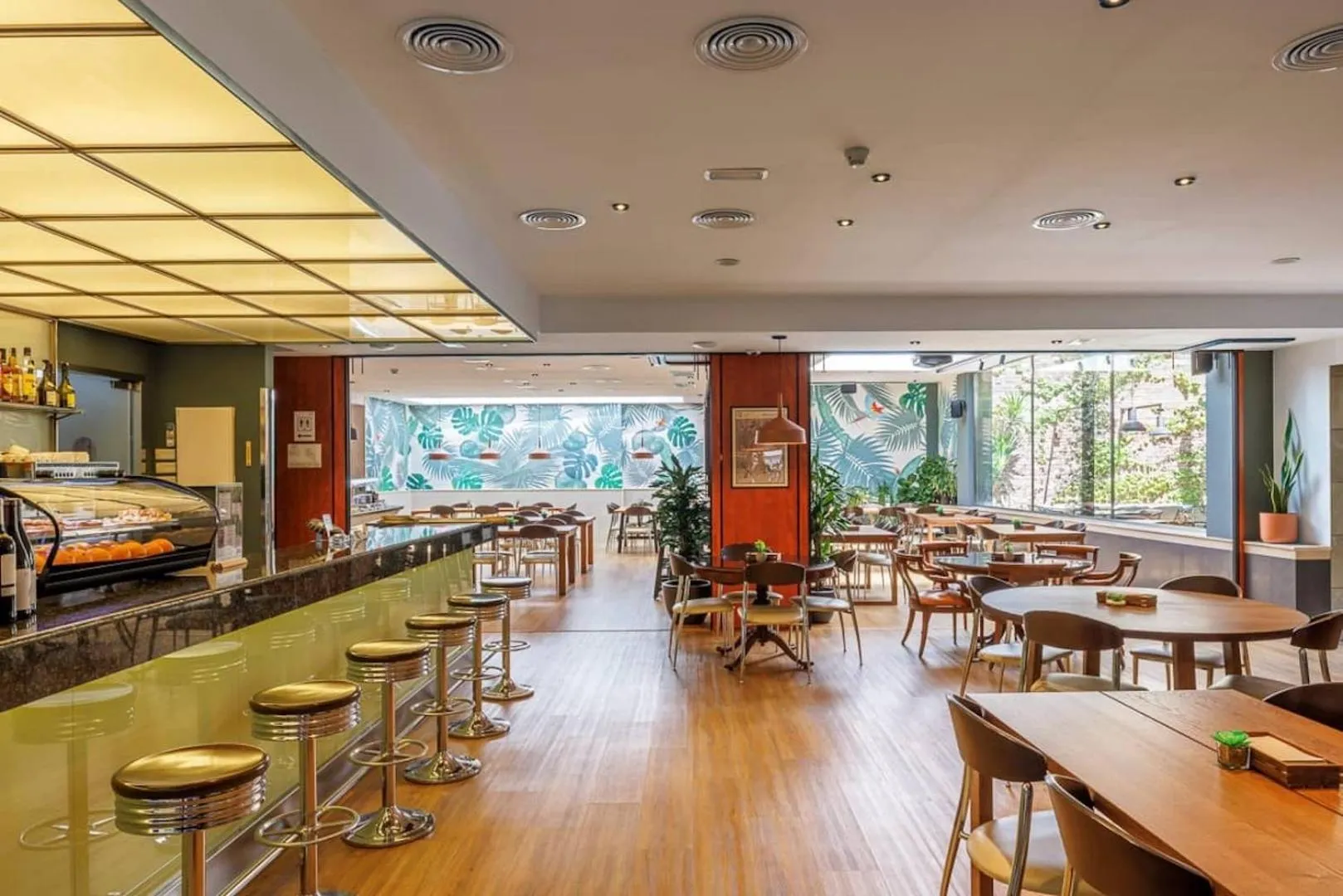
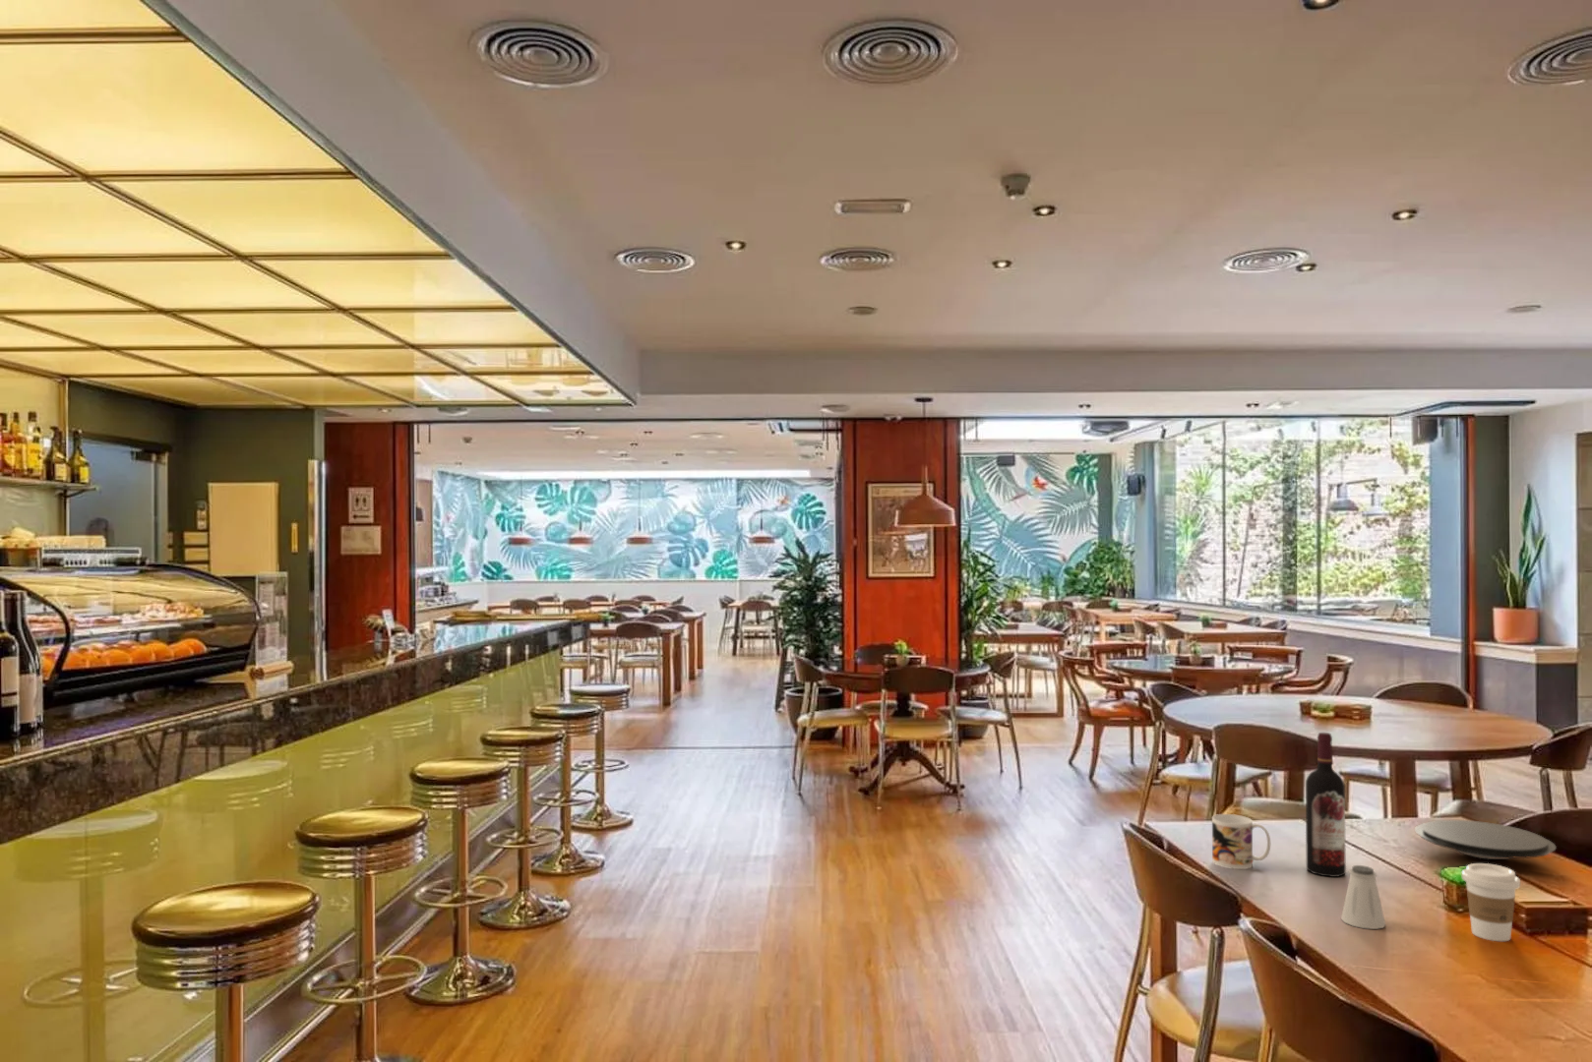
+ wine bottle [1305,731,1347,878]
+ mug [1211,813,1271,870]
+ coffee cup [1462,863,1521,942]
+ saltshaker [1341,864,1387,930]
+ plate [1414,819,1558,861]
